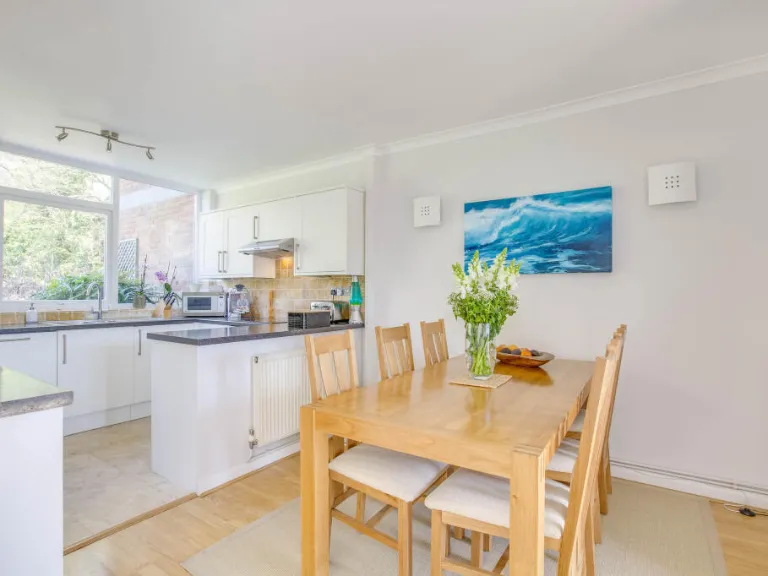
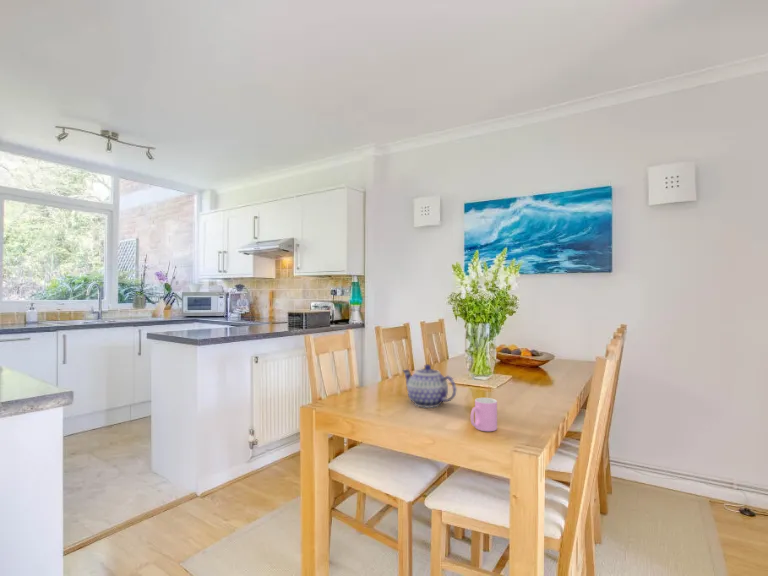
+ cup [470,397,498,432]
+ teapot [401,363,457,409]
